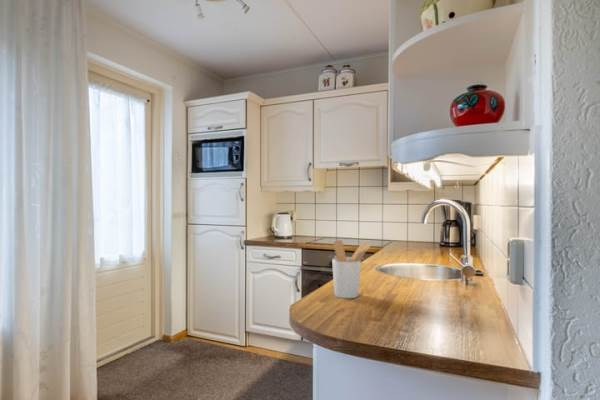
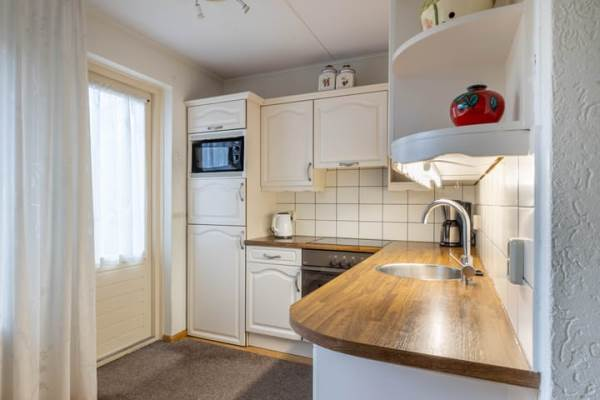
- utensil holder [331,239,372,299]
